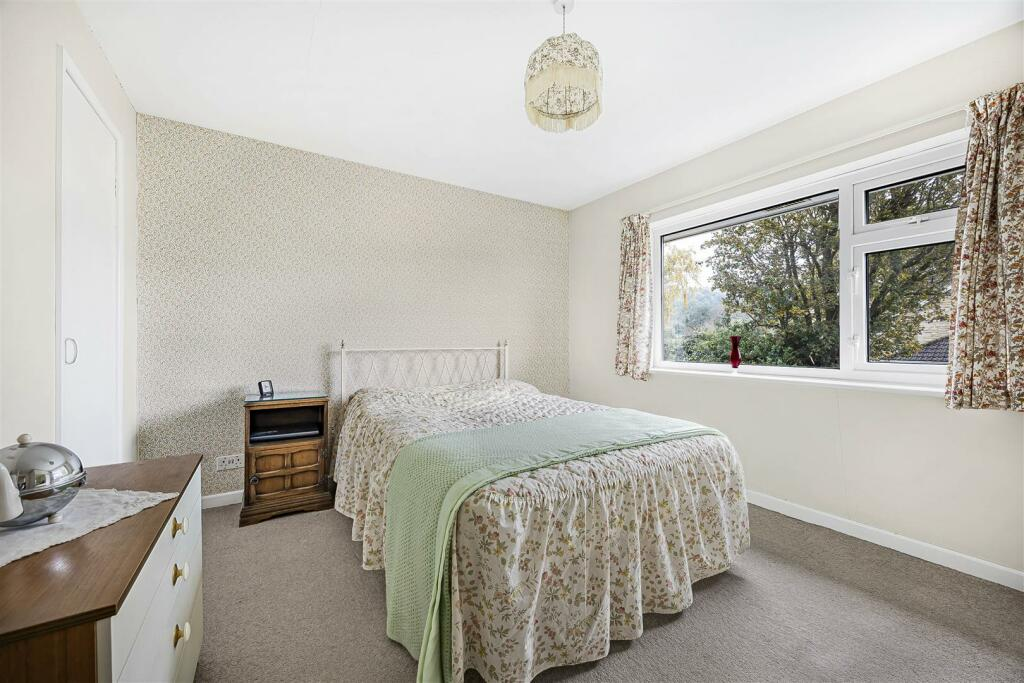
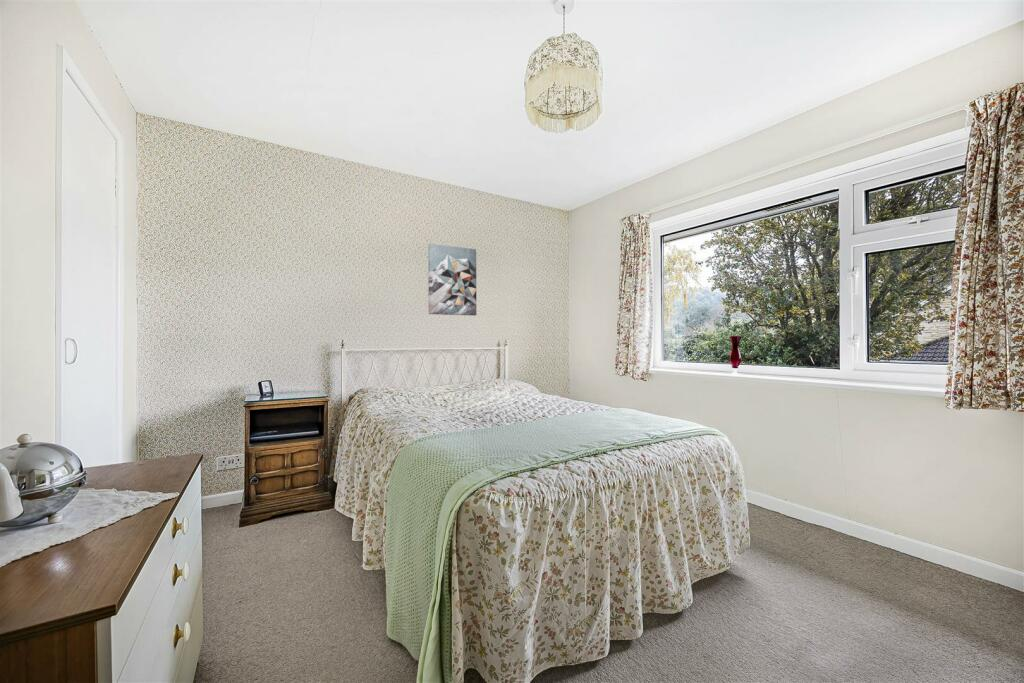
+ wall art [427,243,477,317]
